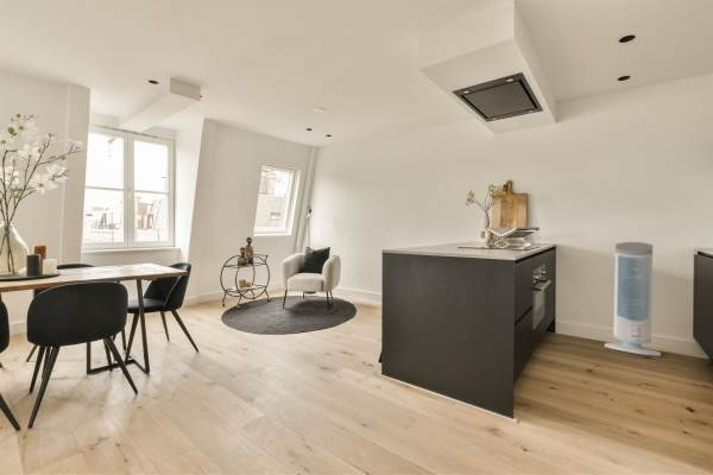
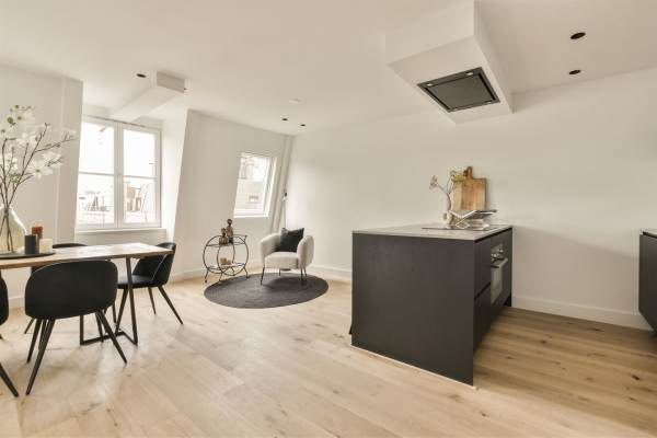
- air purifier [604,241,662,357]
